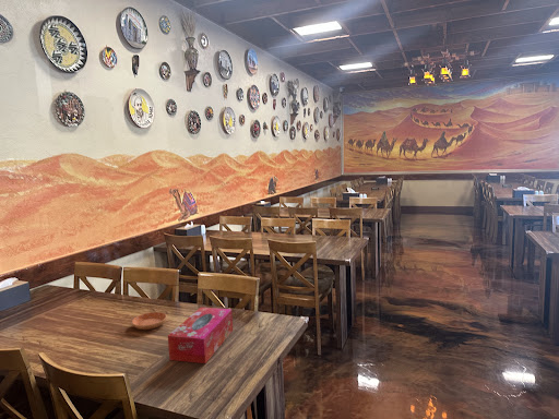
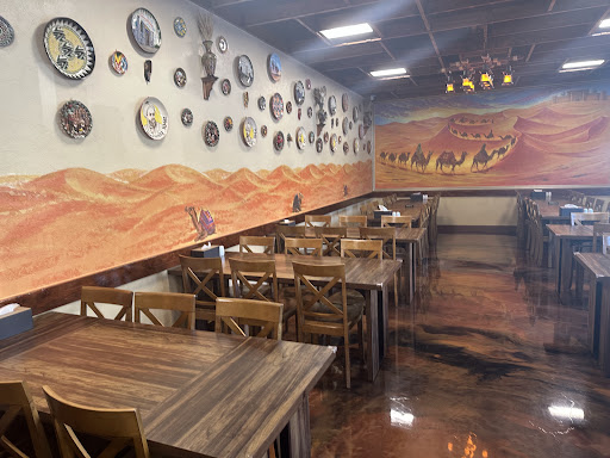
- saucer [131,311,168,331]
- tissue box [167,307,234,364]
